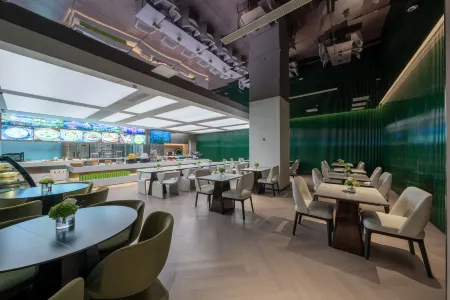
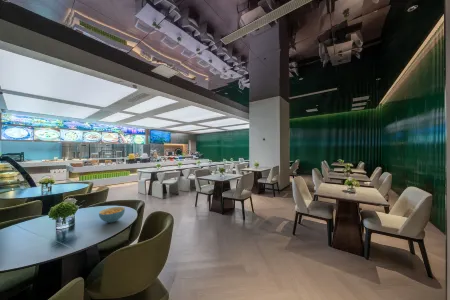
+ cereal bowl [98,206,126,224]
